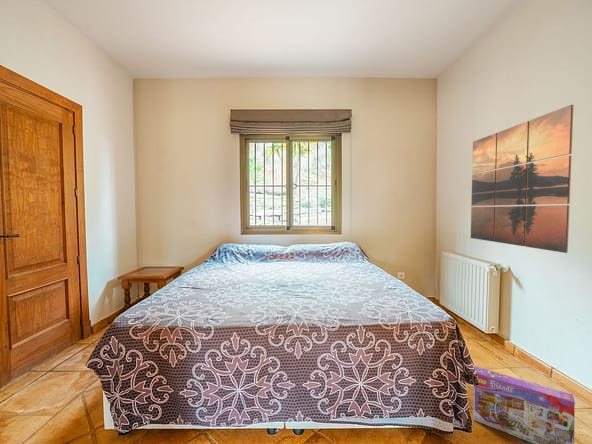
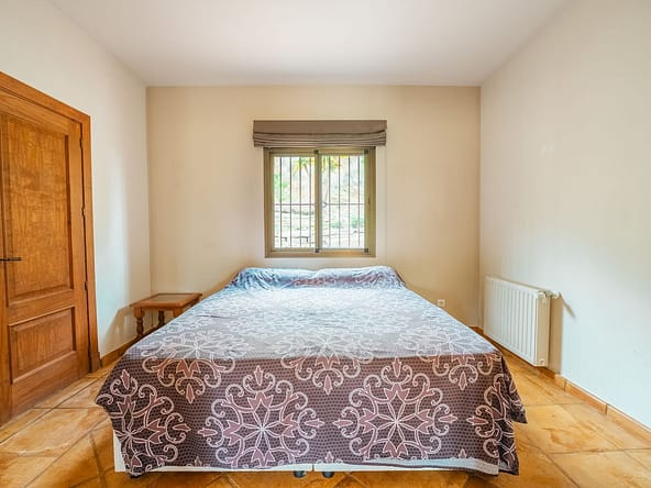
- box [472,366,576,444]
- wall art [470,104,574,254]
